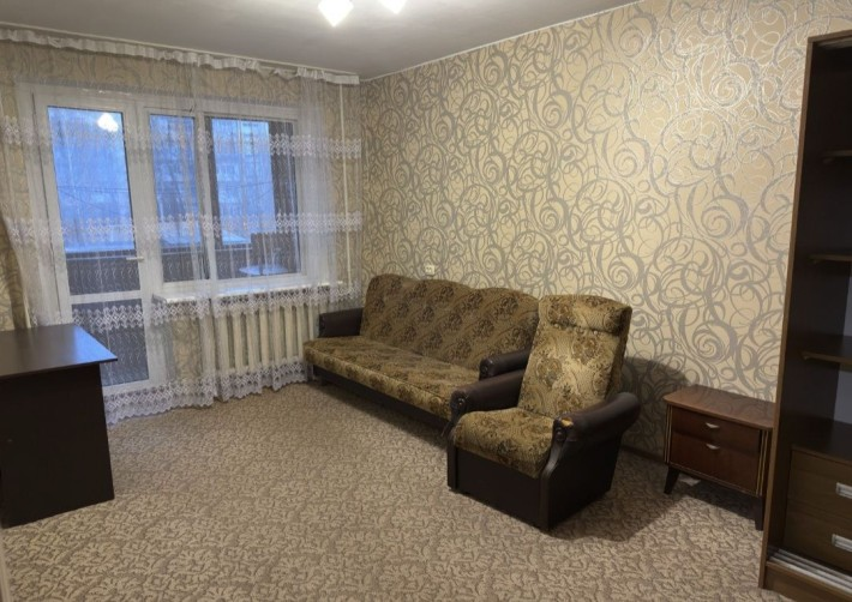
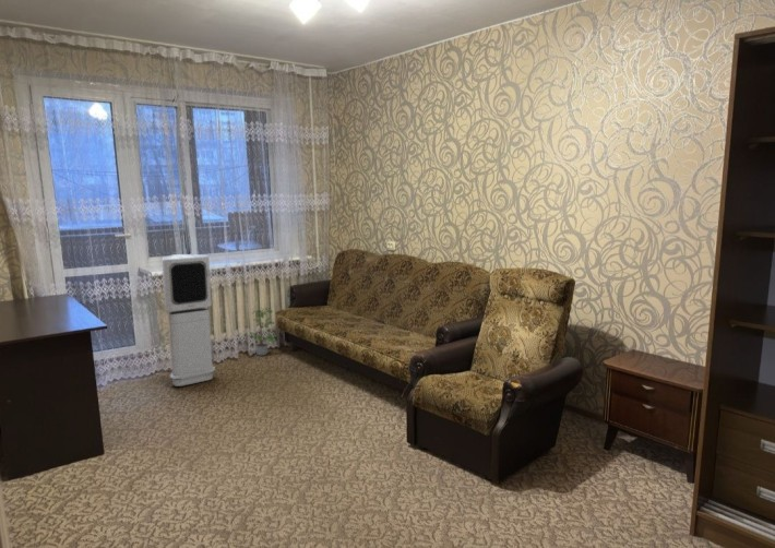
+ potted plant [249,307,278,357]
+ air purifier [160,253,216,388]
